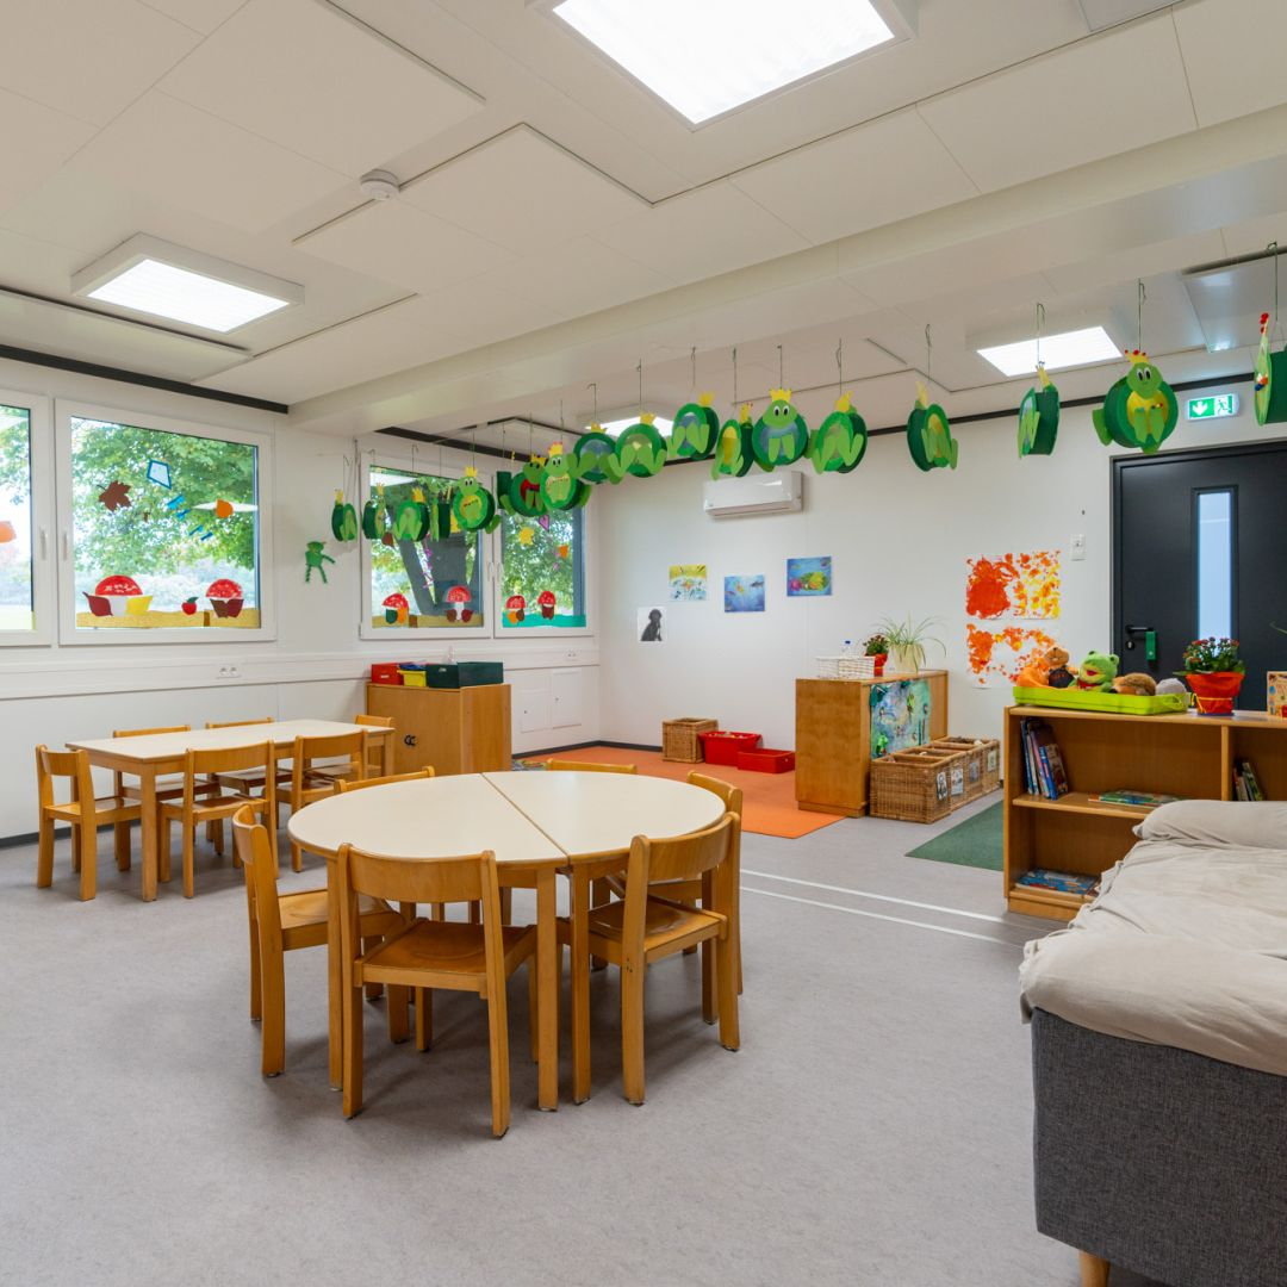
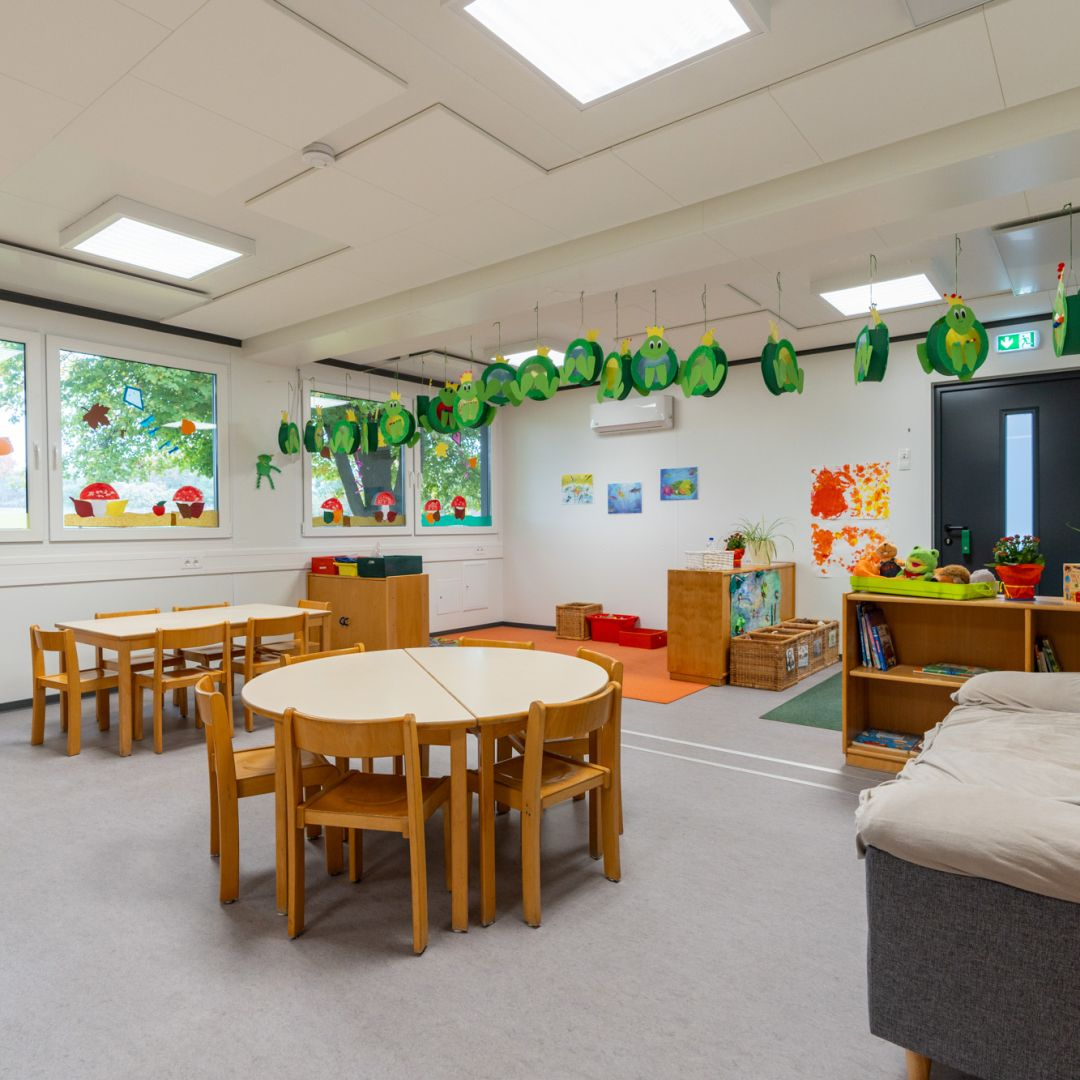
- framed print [636,605,670,644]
